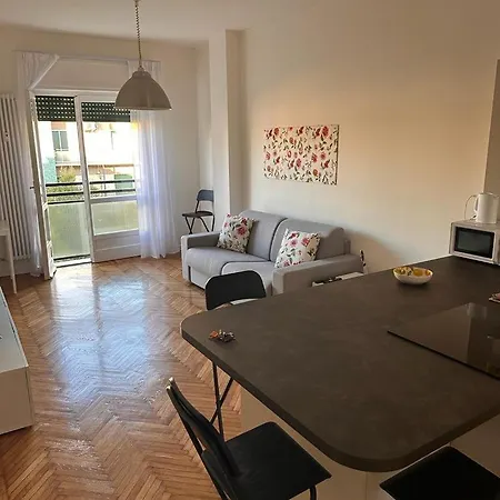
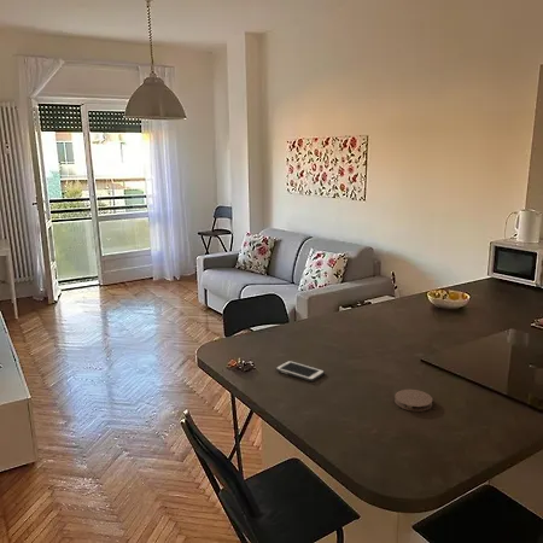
+ cell phone [275,360,326,383]
+ coaster [393,389,433,413]
